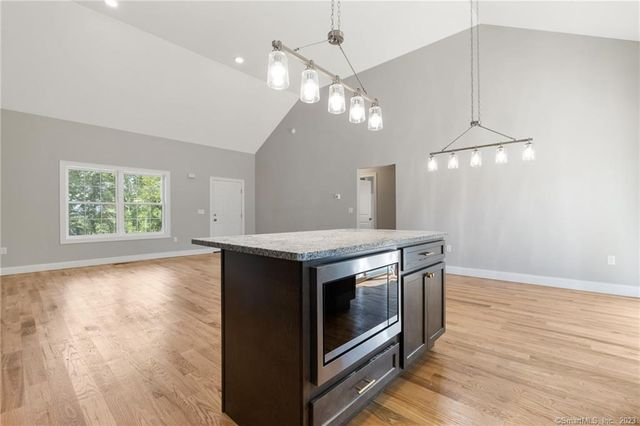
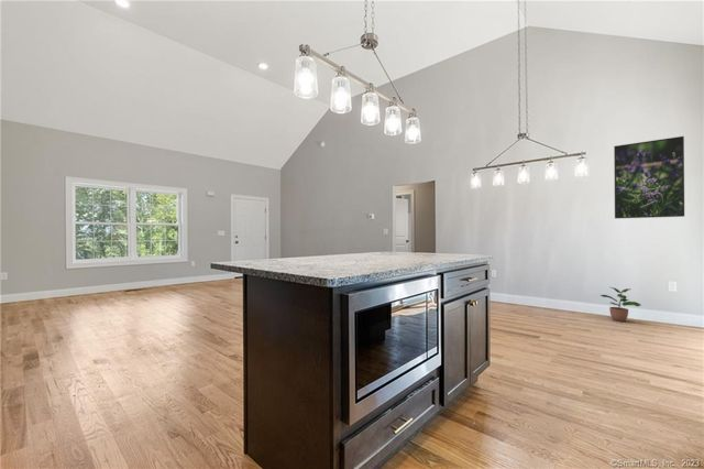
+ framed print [613,135,685,219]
+ potted plant [600,286,641,323]
